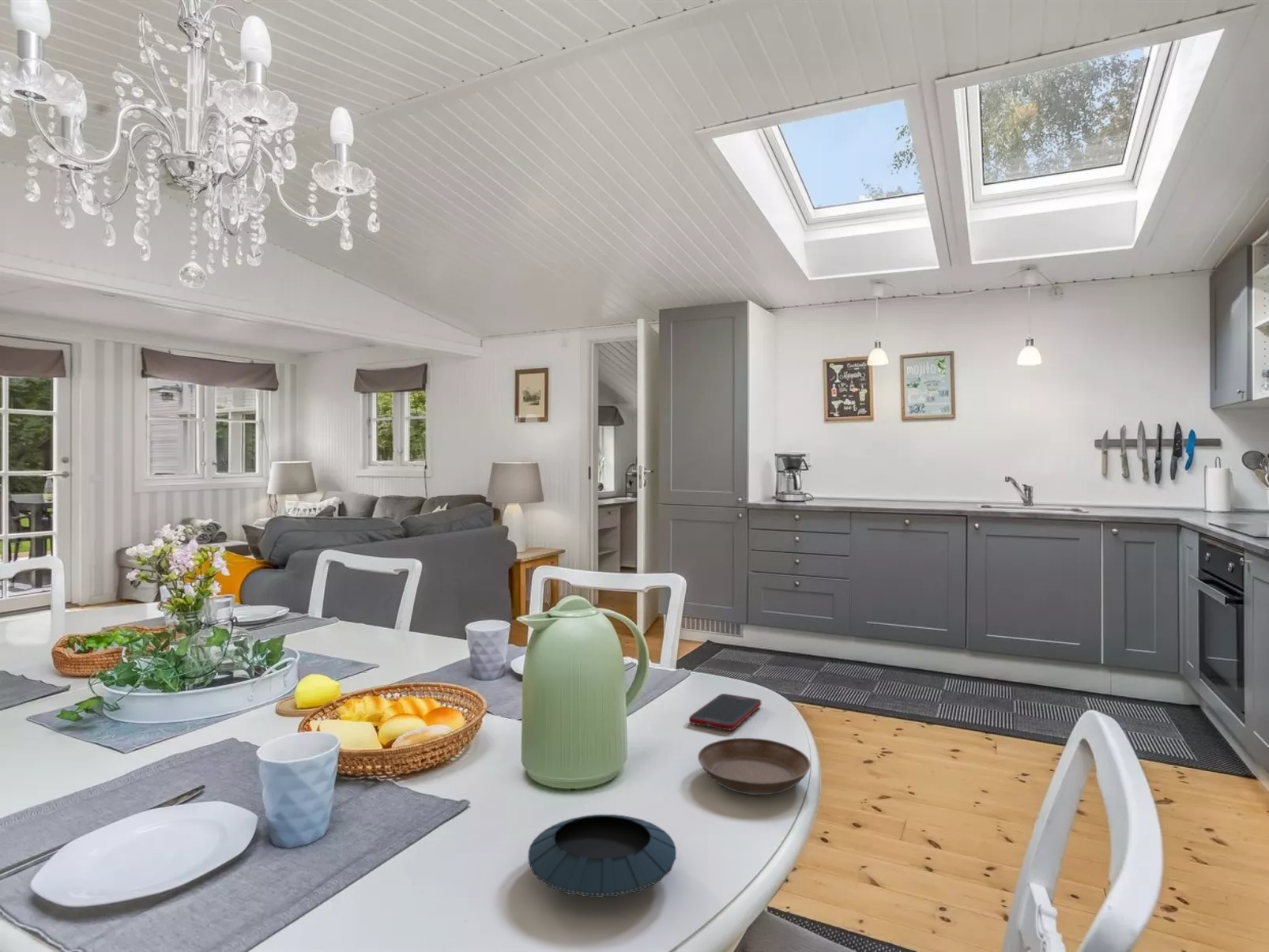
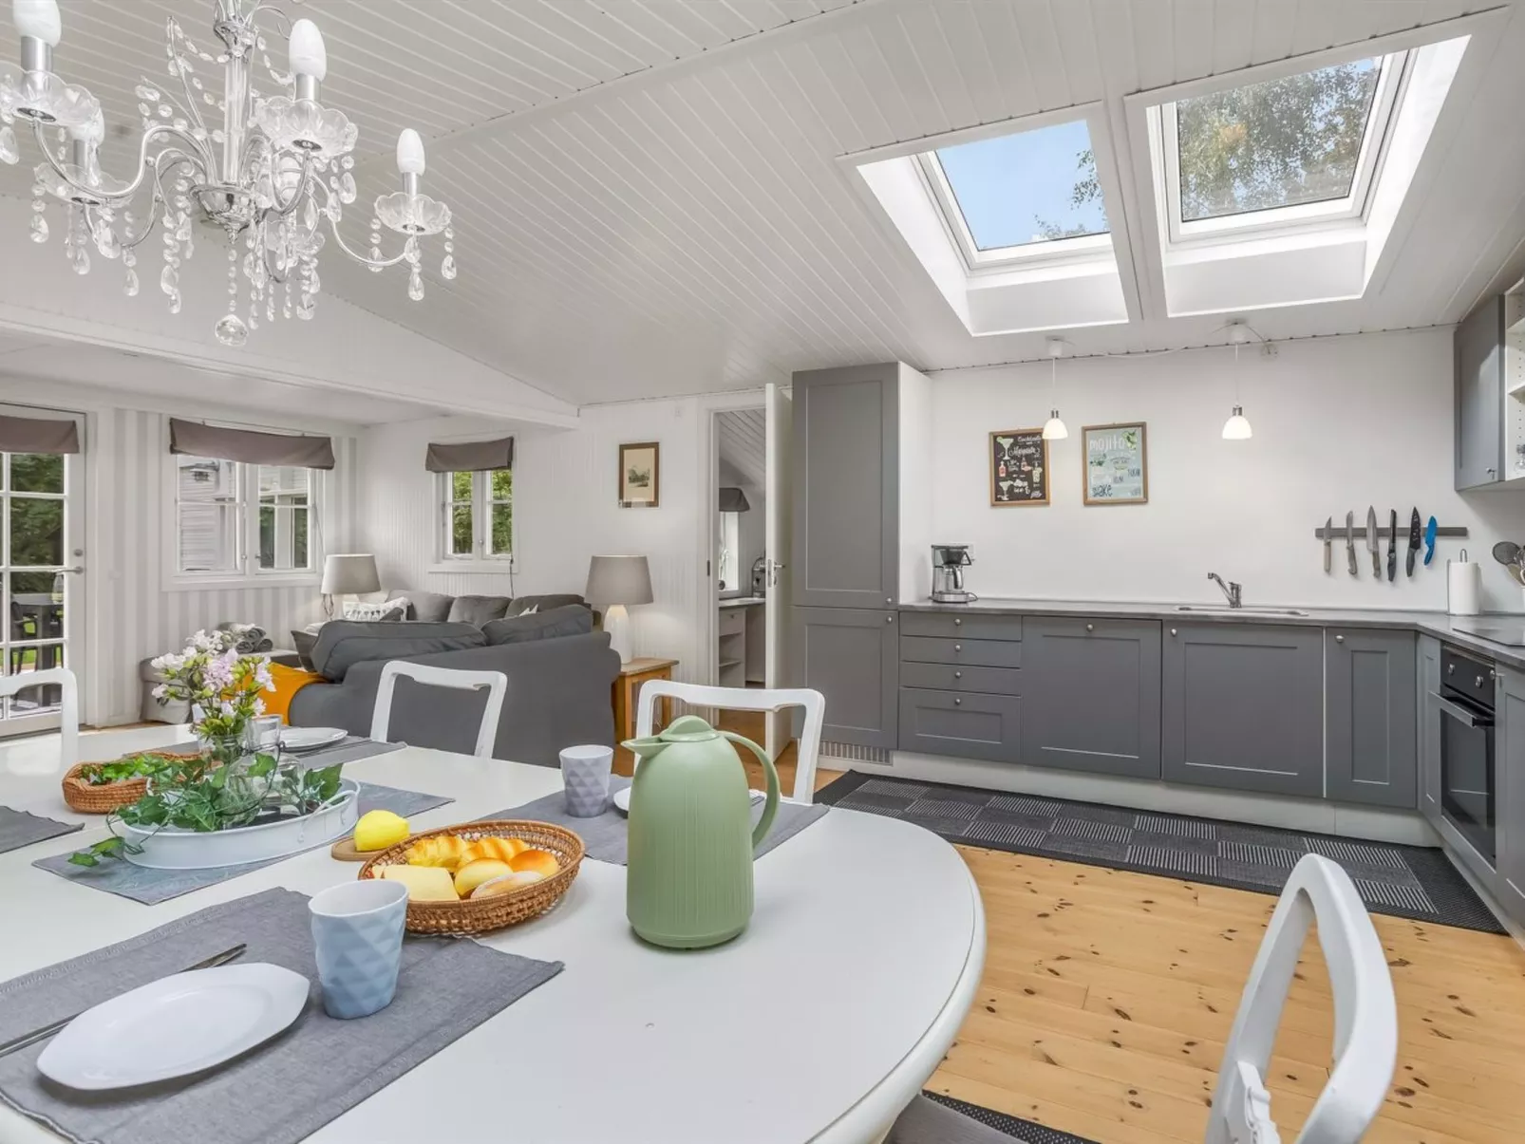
- saucer [697,737,811,796]
- saucer [527,814,677,898]
- cell phone [688,693,763,731]
